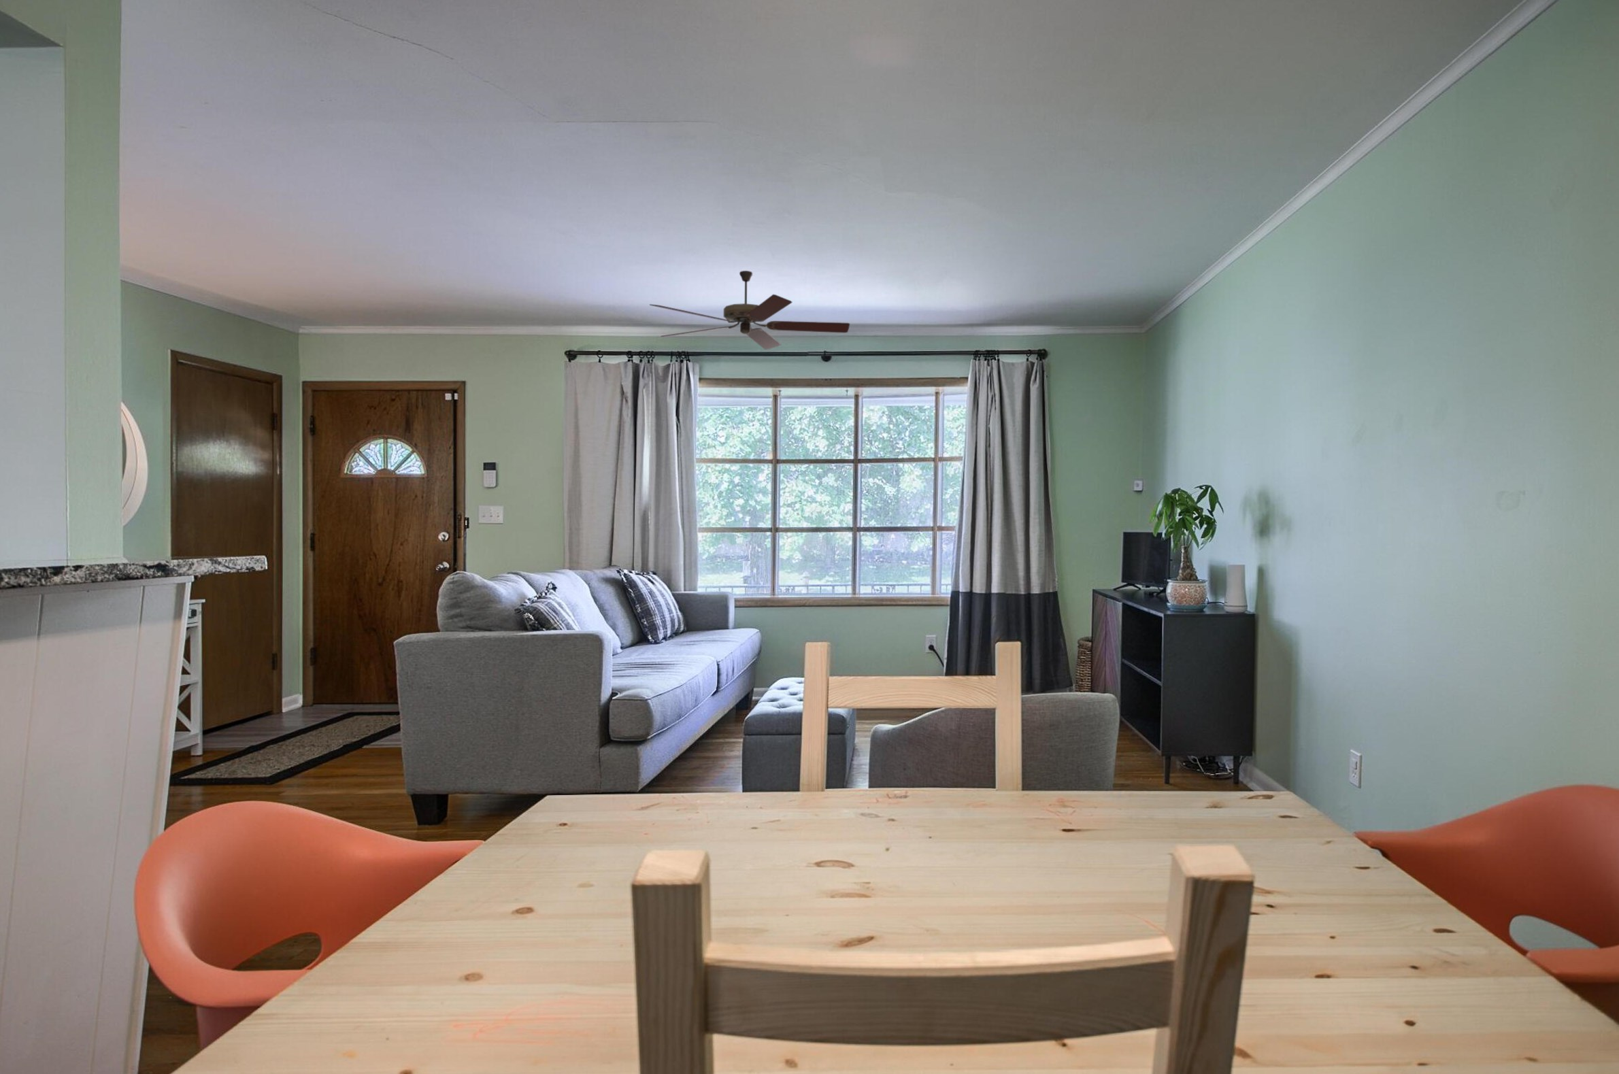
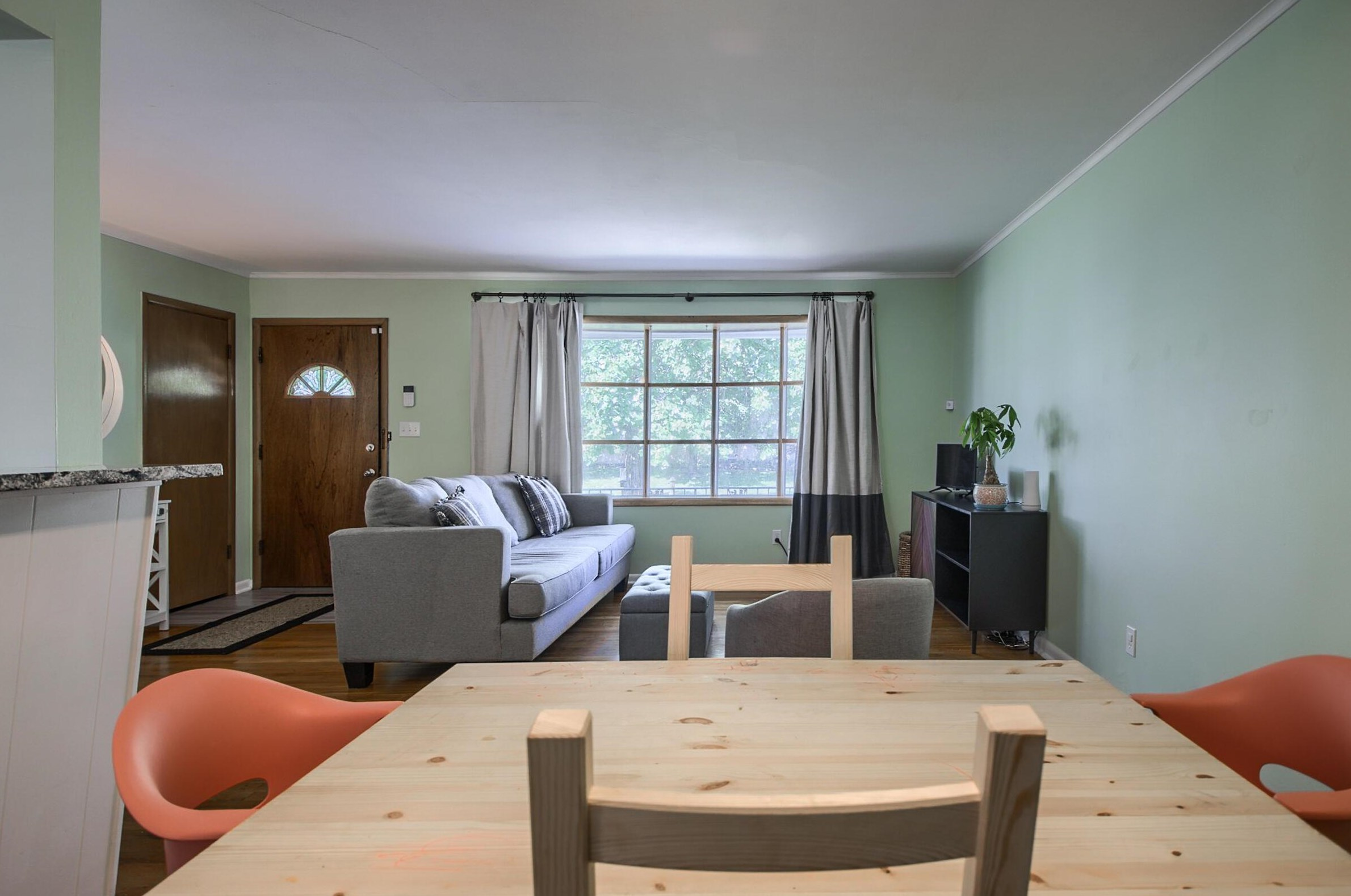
- ceiling fan [650,270,851,350]
